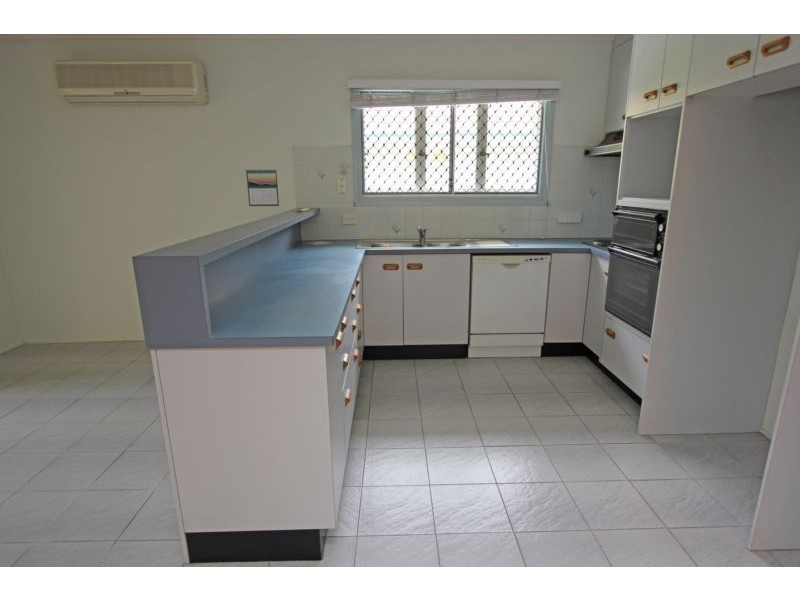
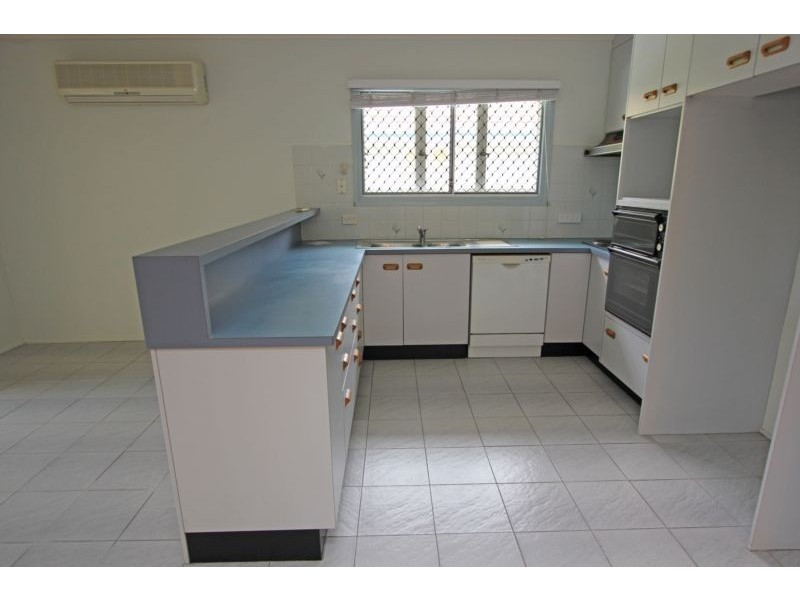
- calendar [245,167,281,207]
